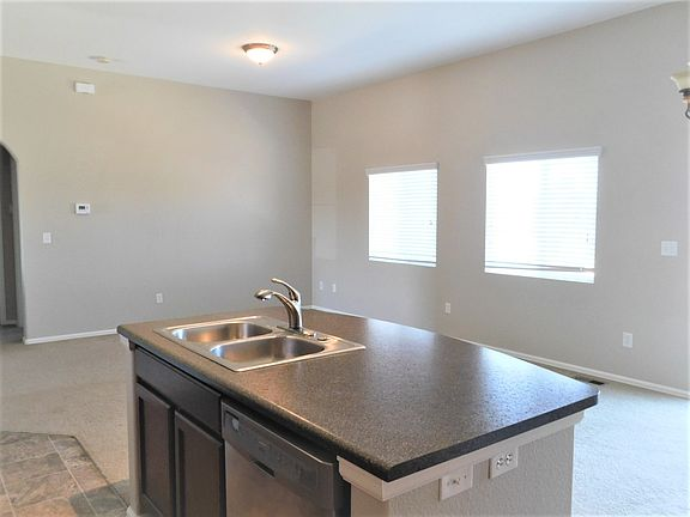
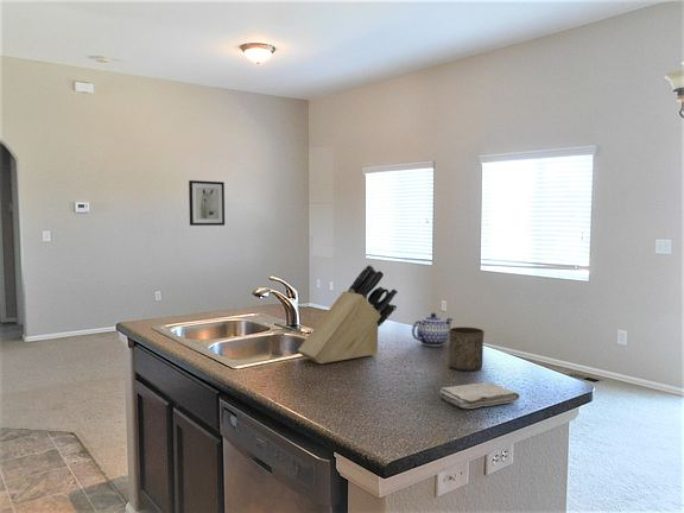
+ wall art [188,179,226,227]
+ washcloth [438,381,521,410]
+ teapot [411,312,454,348]
+ cup [448,327,486,372]
+ knife block [297,264,398,365]
